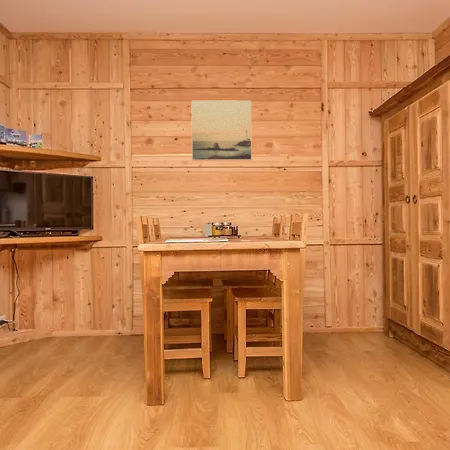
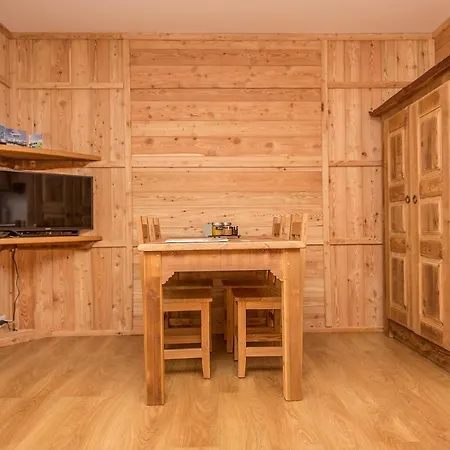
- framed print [190,99,253,162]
